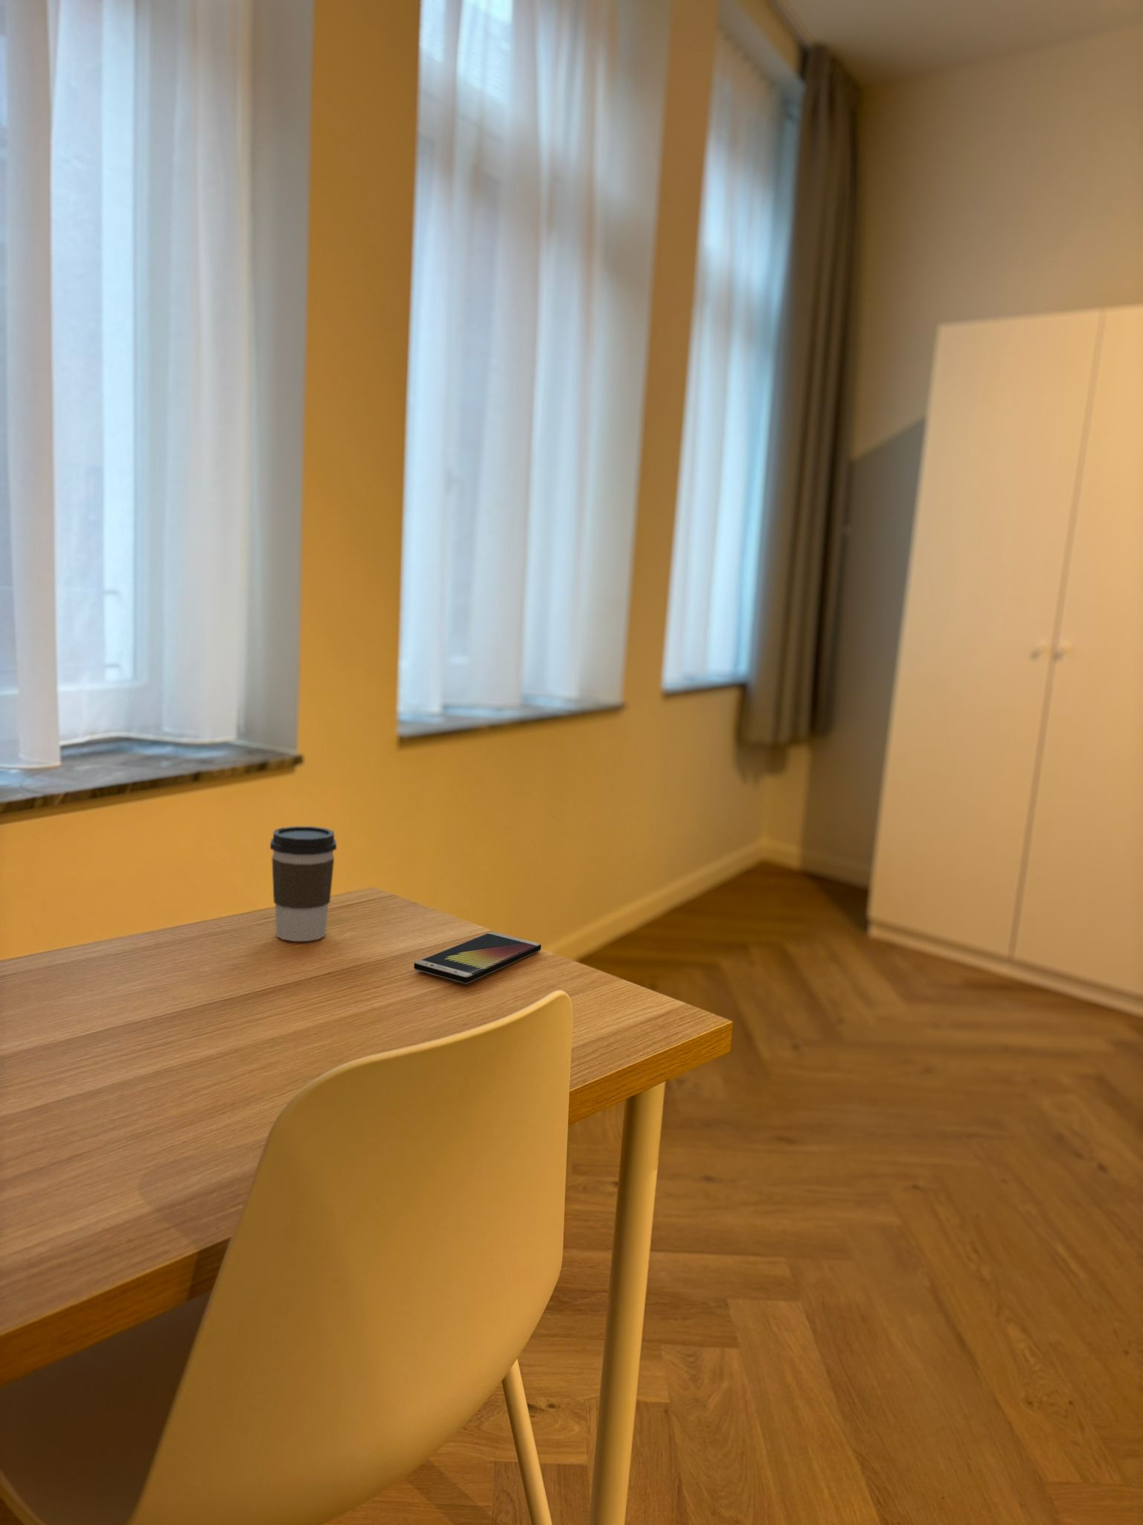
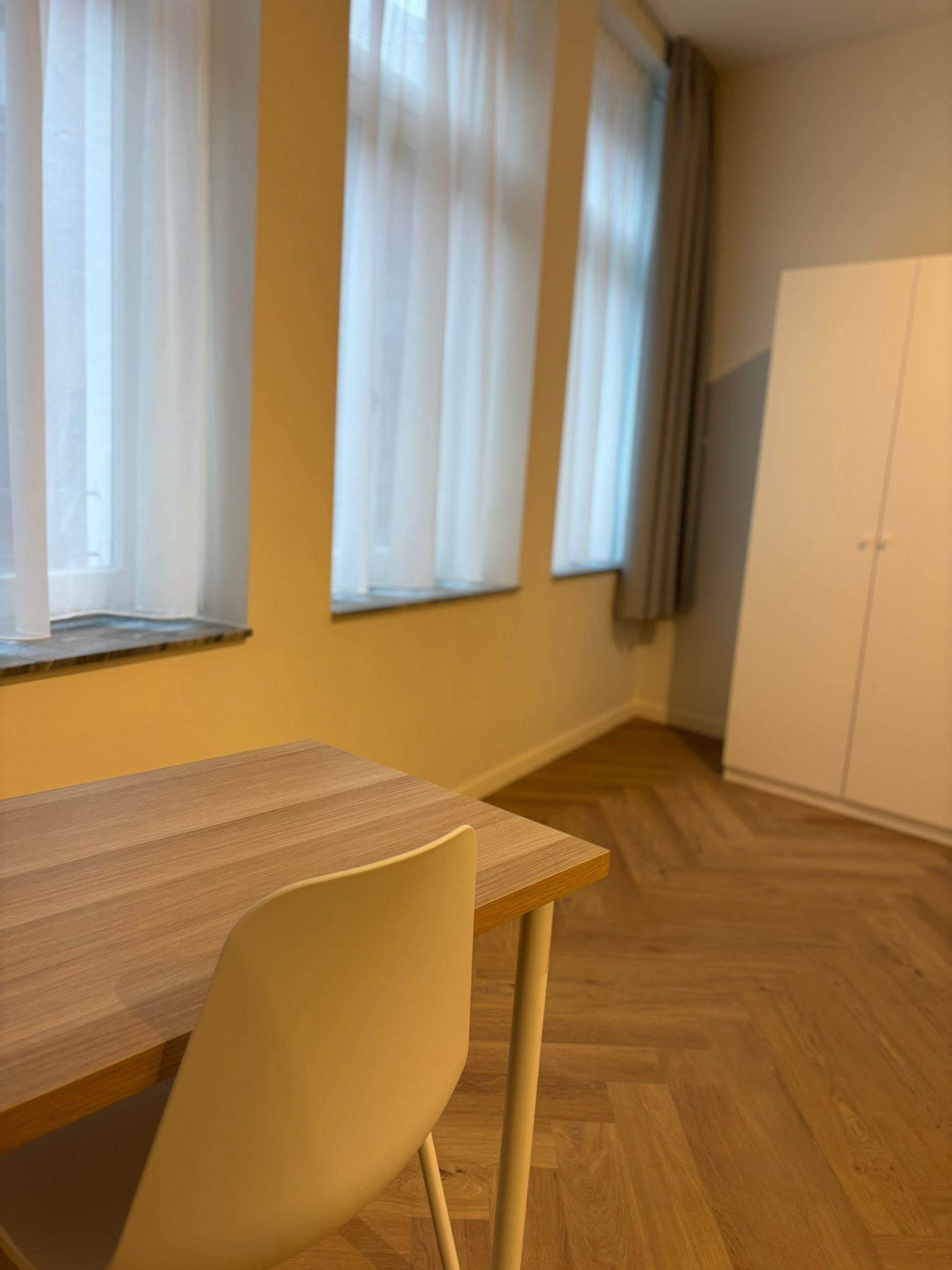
- coffee cup [269,826,337,941]
- smartphone [413,932,541,985]
